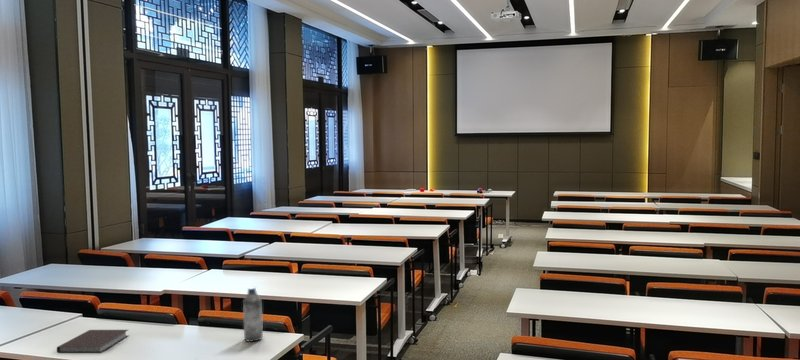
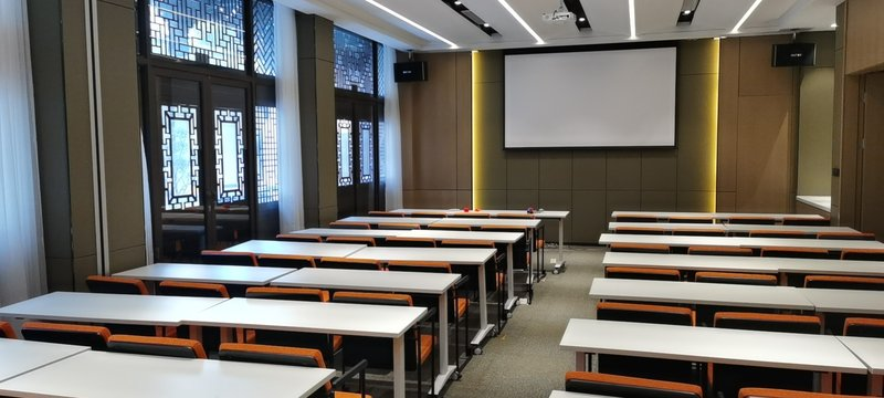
- water bottle [242,286,264,343]
- notebook [56,329,129,354]
